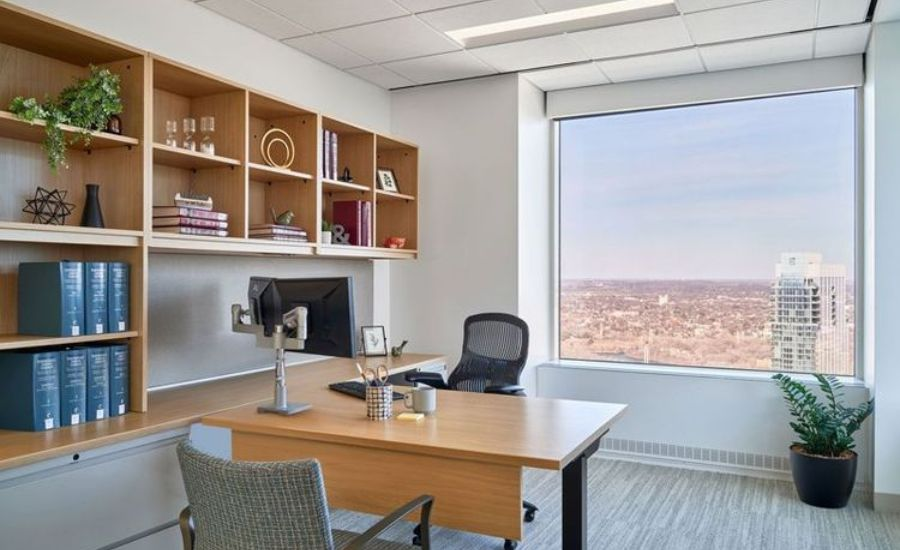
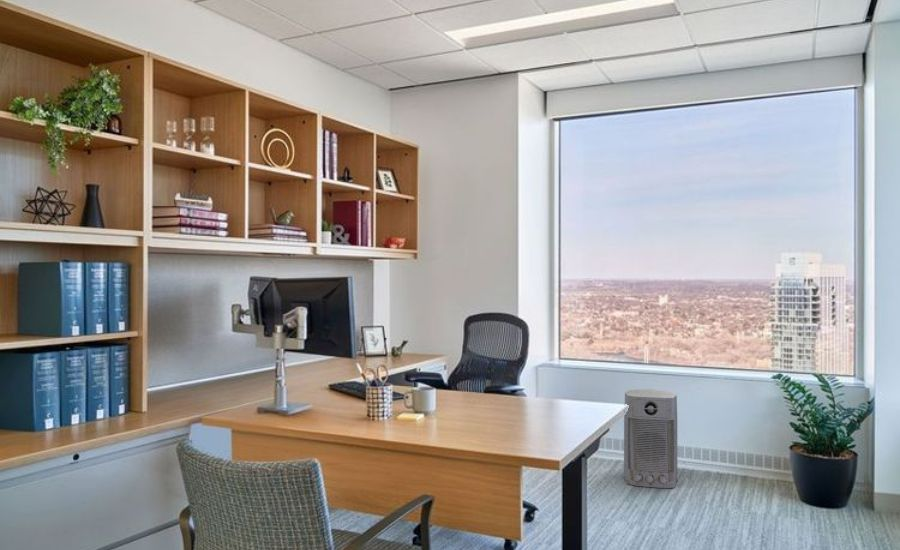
+ air purifier [623,388,678,489]
